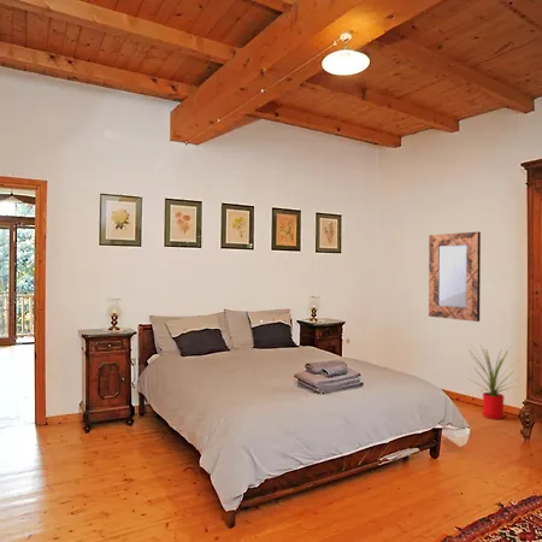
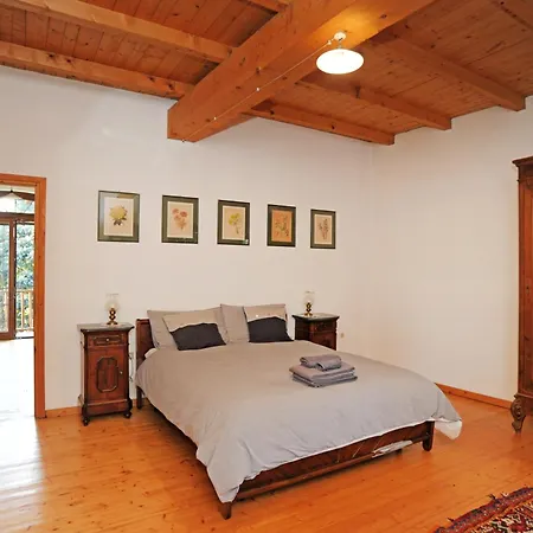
- house plant [465,342,525,420]
- home mirror [428,230,482,323]
